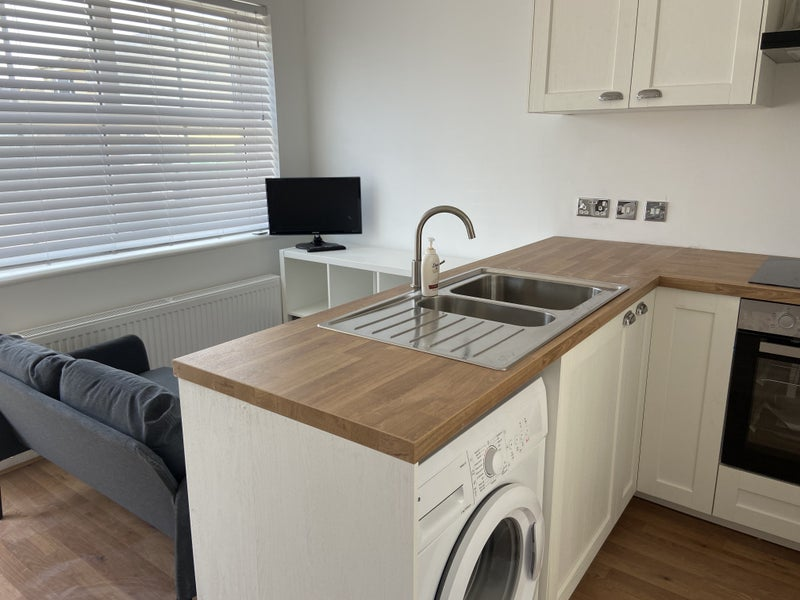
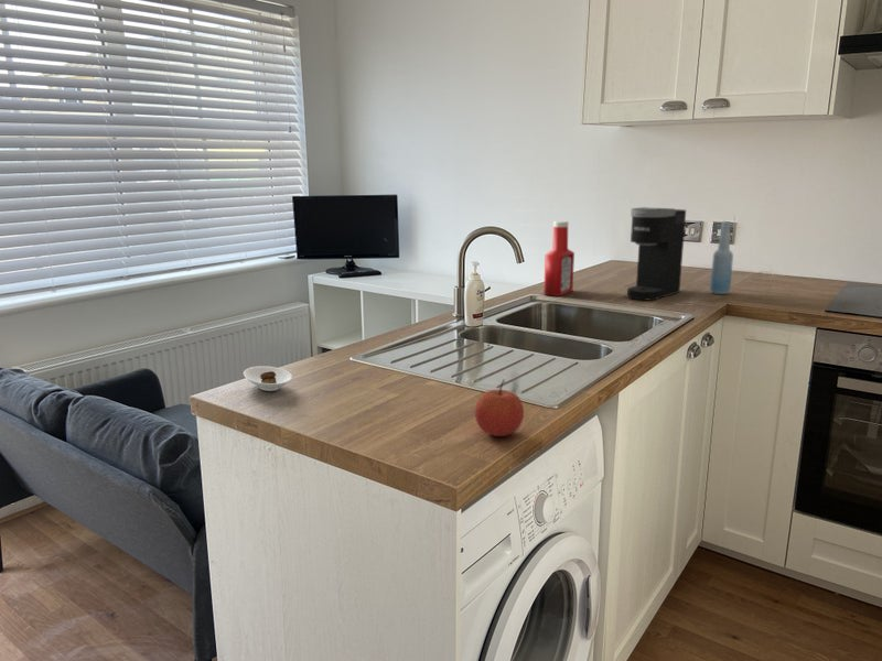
+ coffee maker [626,206,687,301]
+ soap bottle [542,220,576,297]
+ bottle [709,220,734,295]
+ apple [474,379,525,437]
+ saucer [243,365,293,392]
